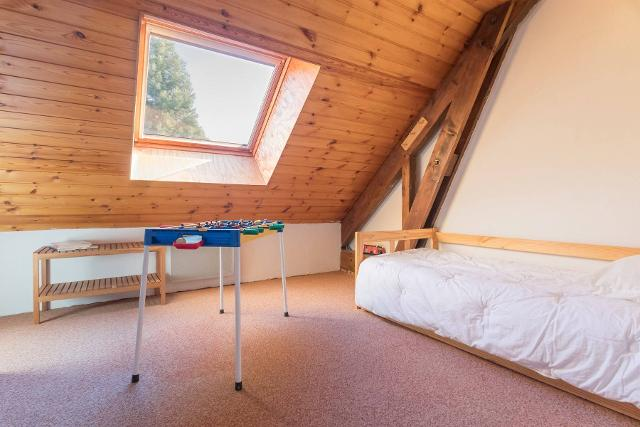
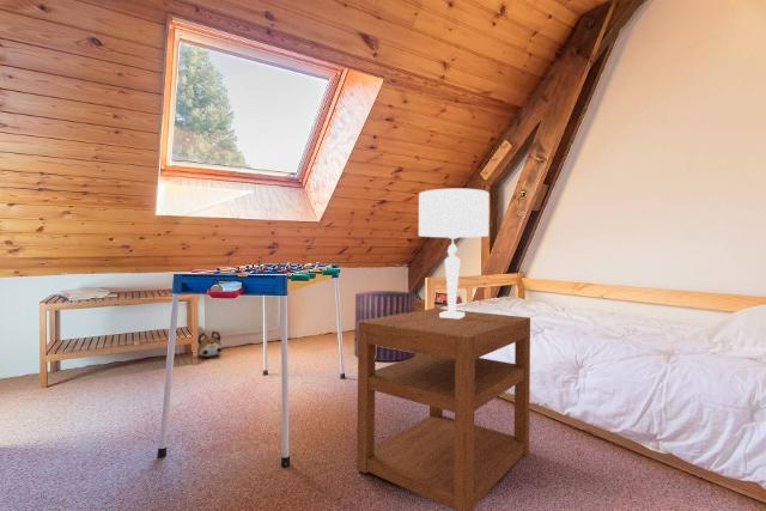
+ pouf [353,290,417,363]
+ plush toy [196,330,223,358]
+ nightstand [355,308,531,511]
+ table lamp [418,188,490,318]
